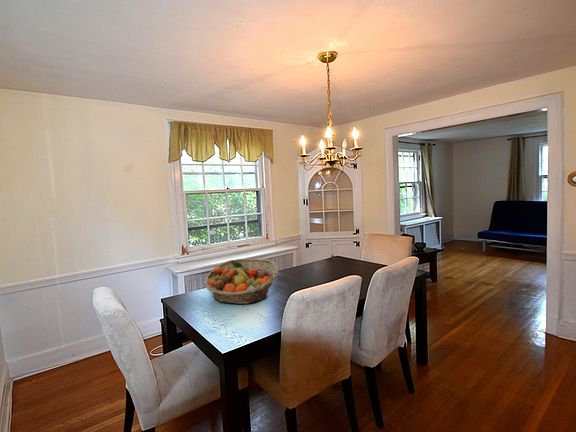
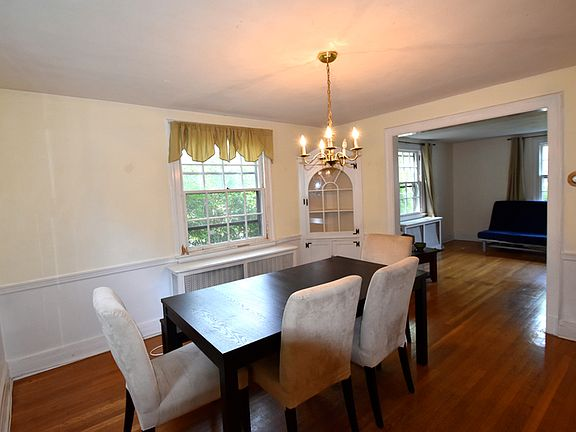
- fruit basket [203,258,279,305]
